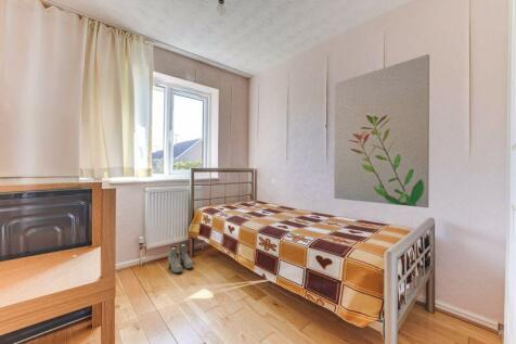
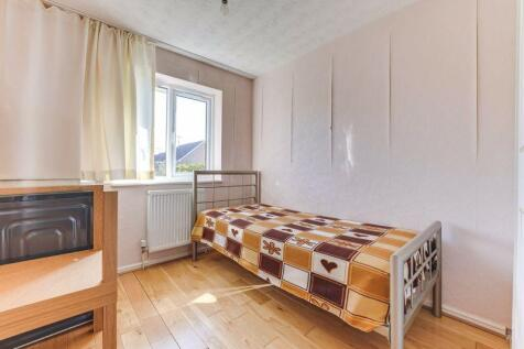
- boots [167,242,194,273]
- wall art [333,53,430,208]
